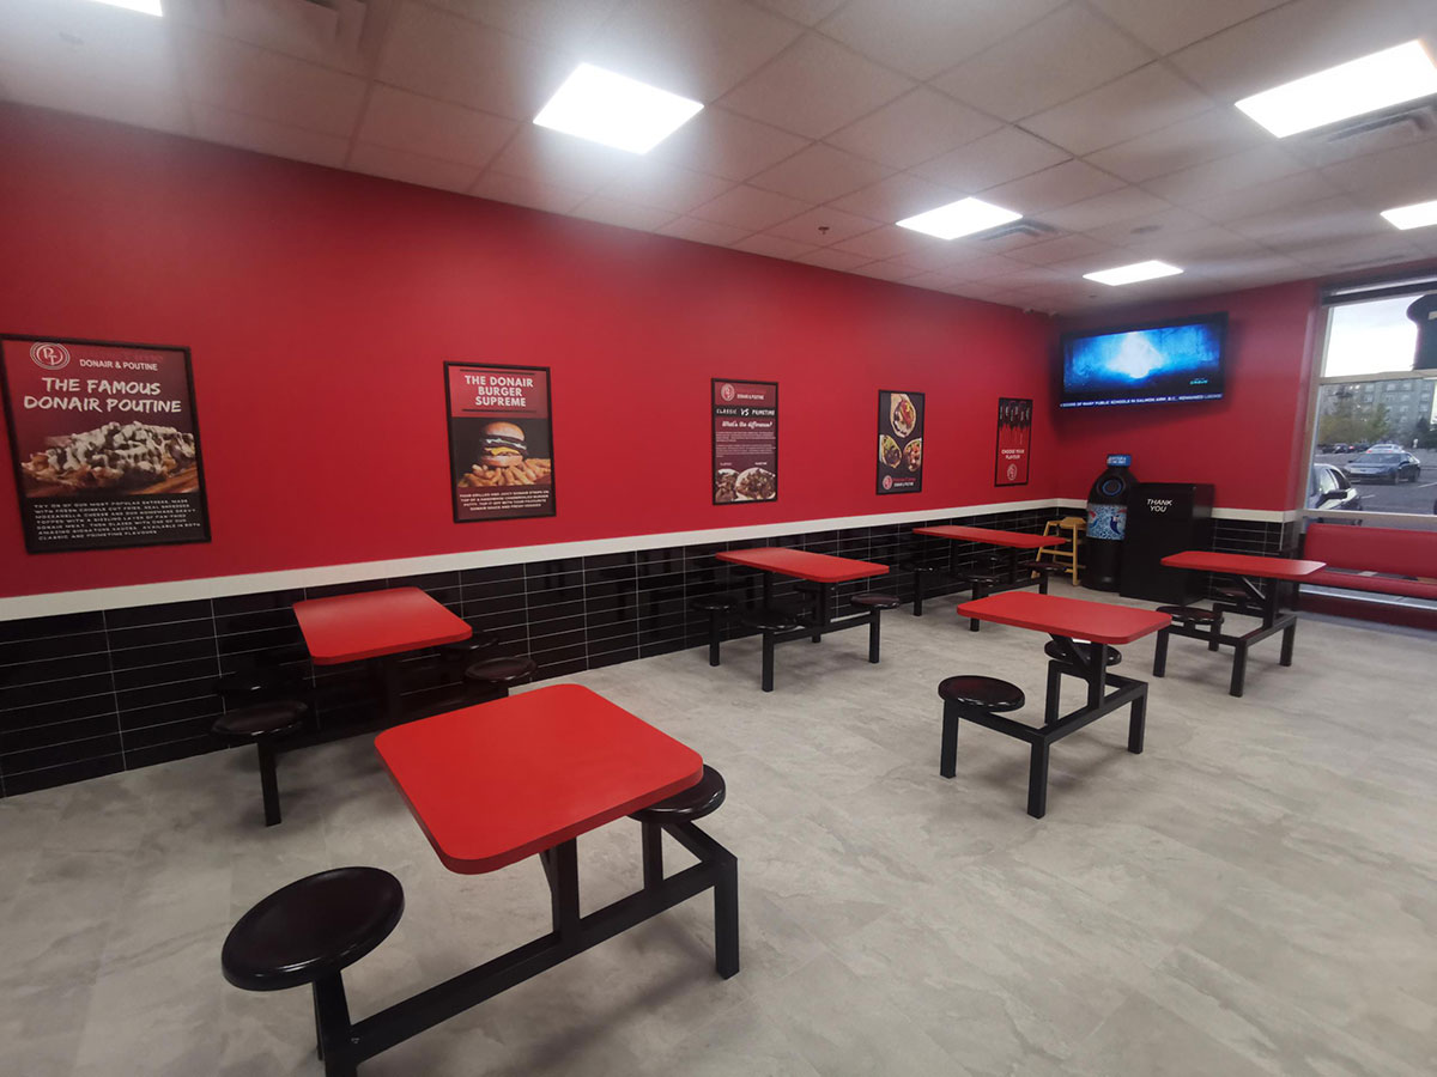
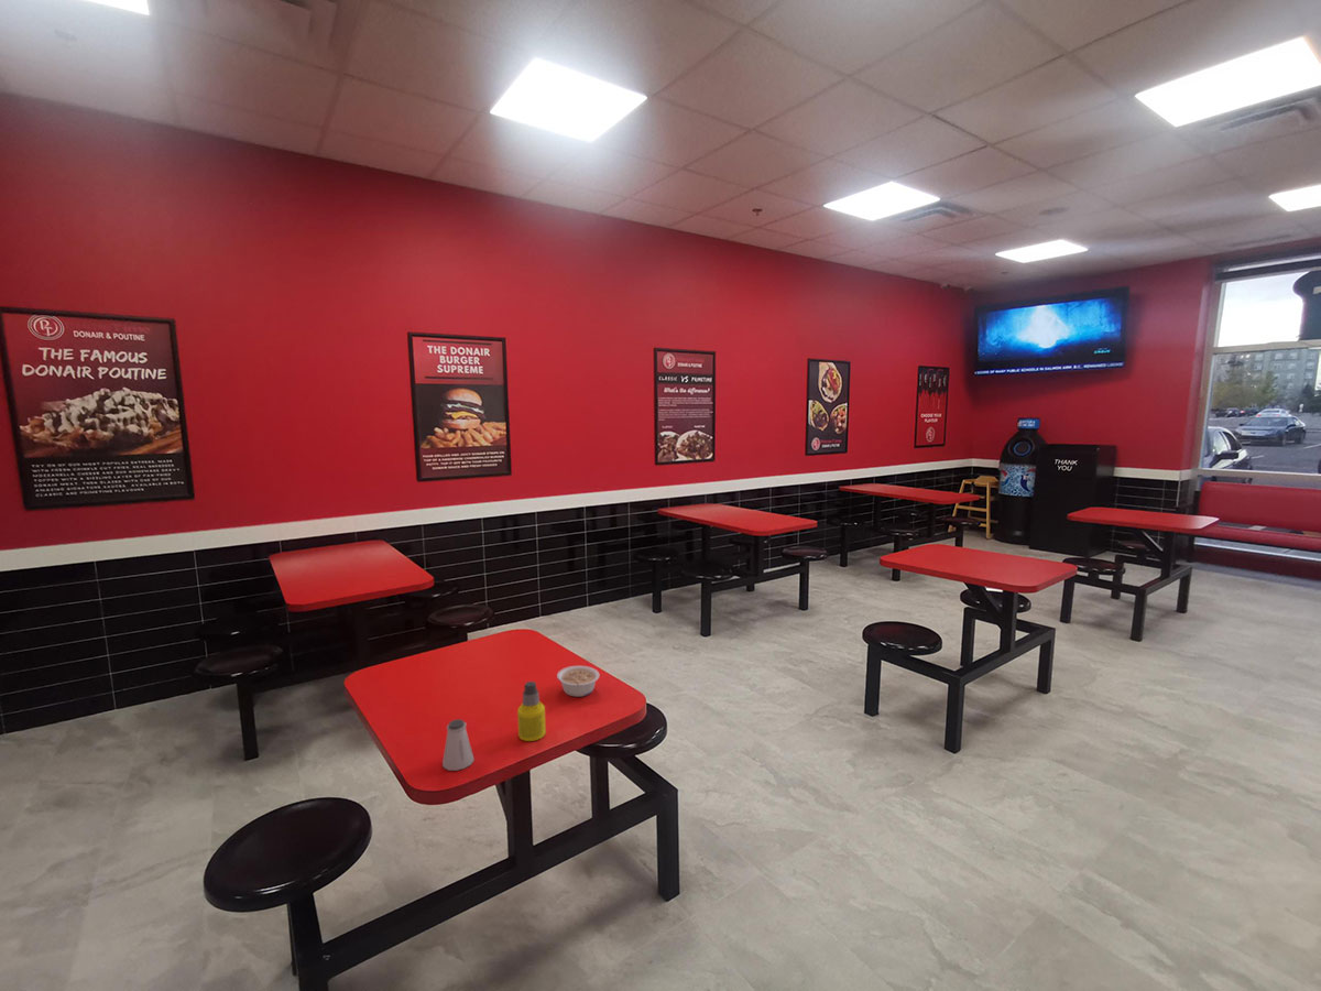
+ bottle [516,680,547,742]
+ legume [556,665,600,698]
+ saltshaker [441,718,476,772]
